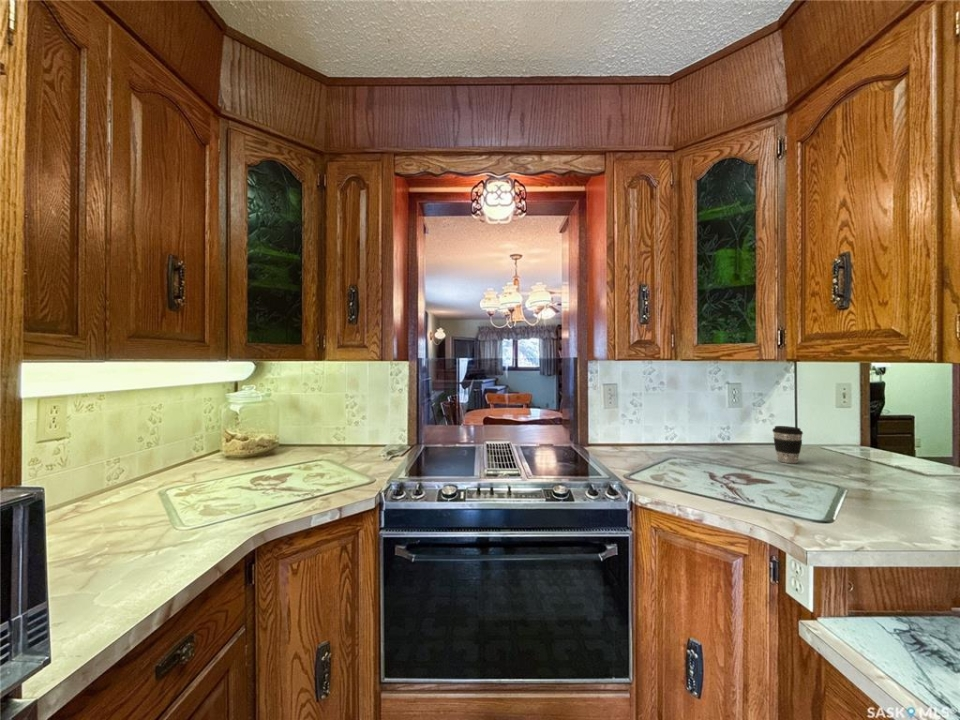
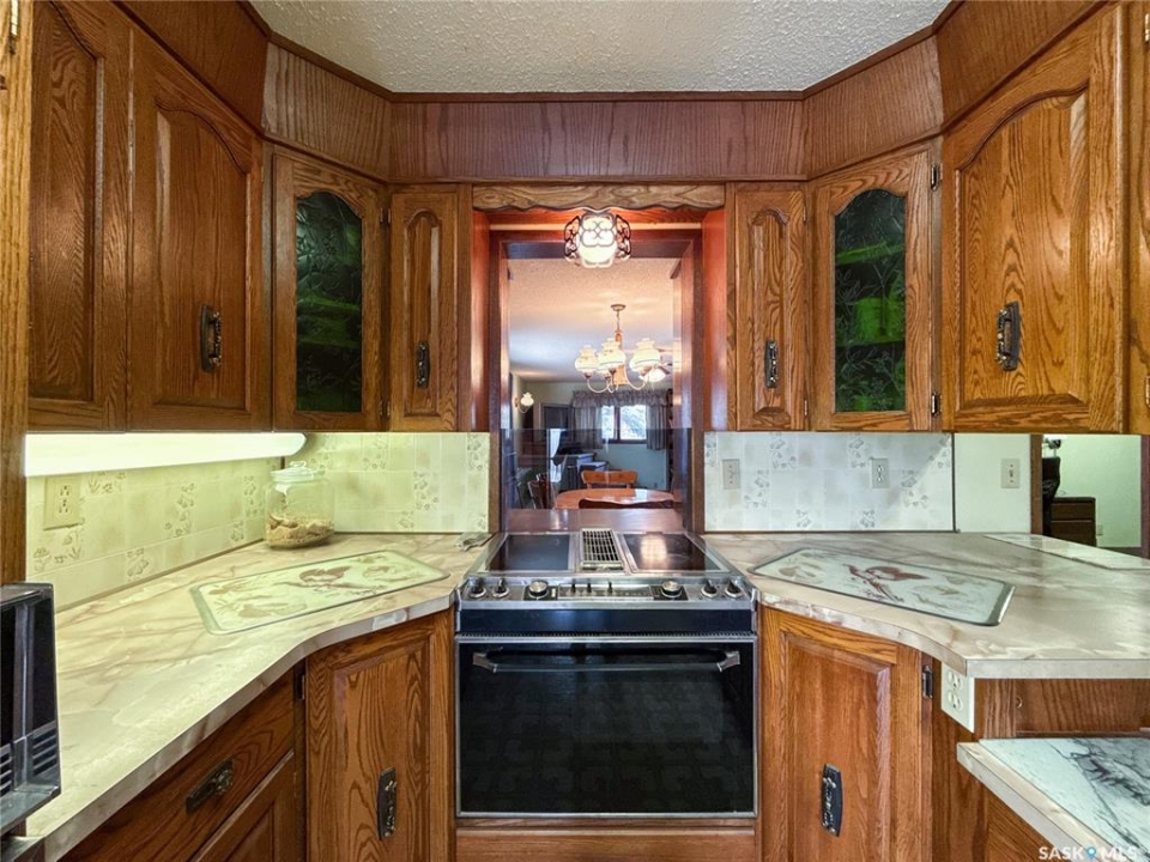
- coffee cup [771,425,804,464]
